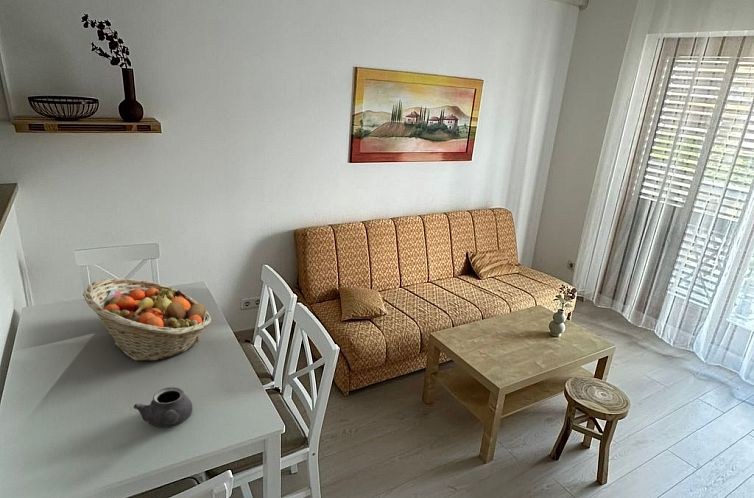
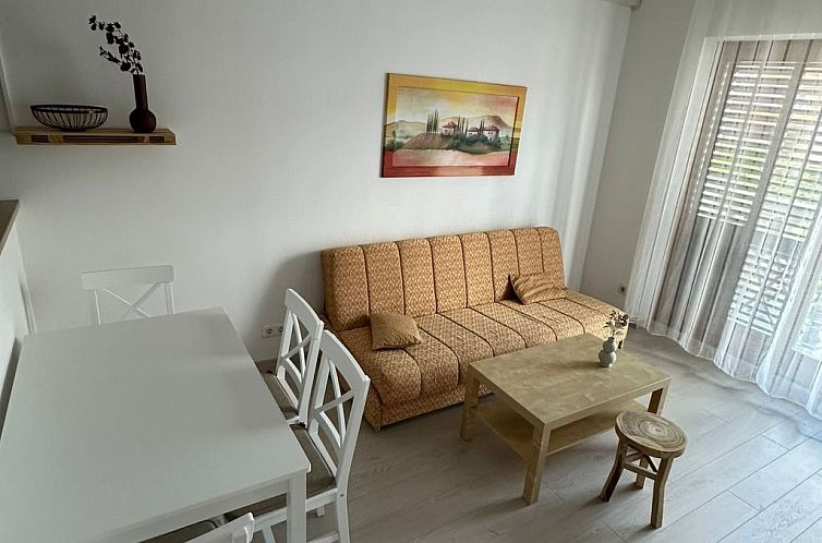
- teapot [133,386,194,429]
- fruit basket [82,277,213,362]
